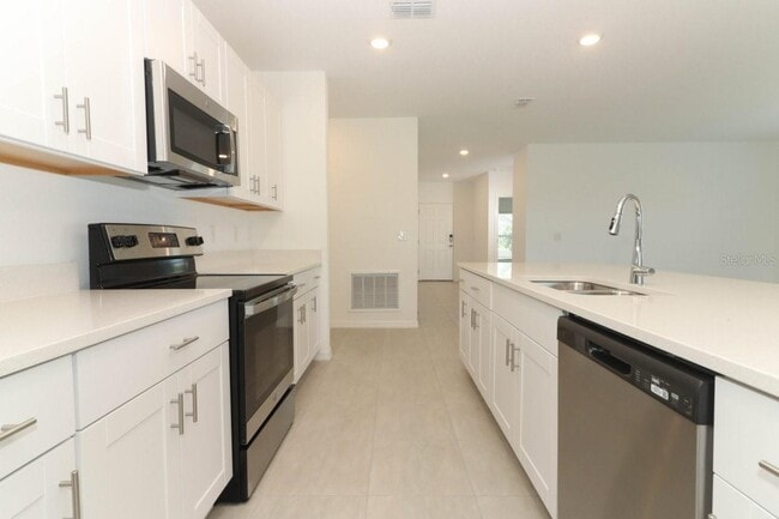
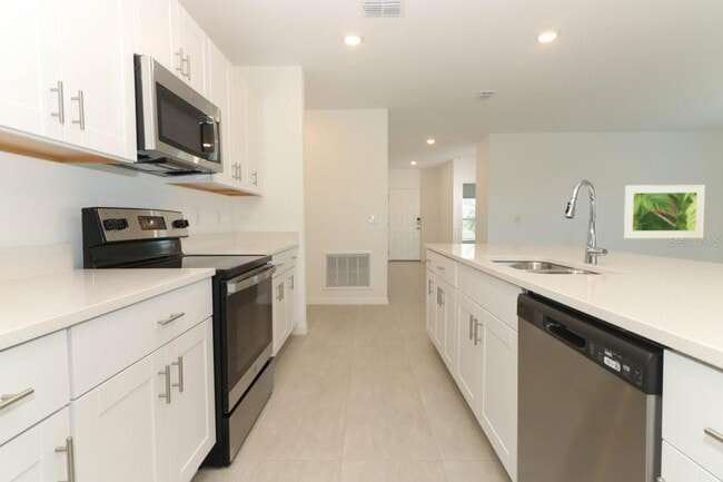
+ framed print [623,184,706,239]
